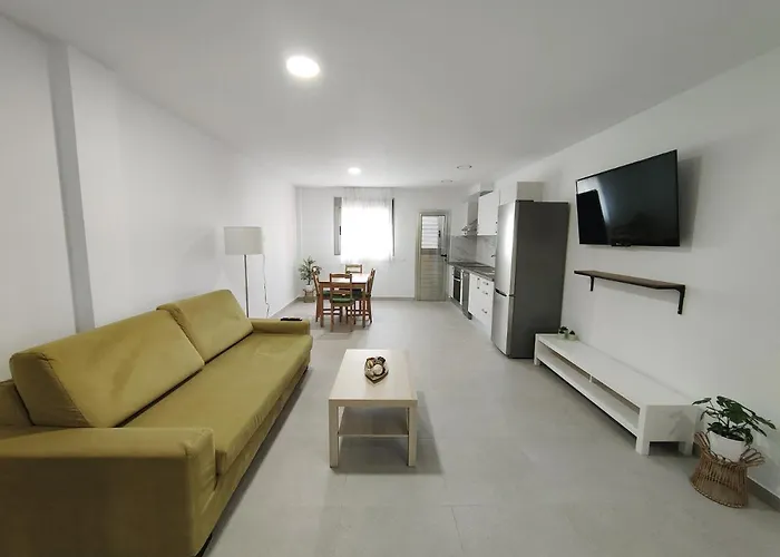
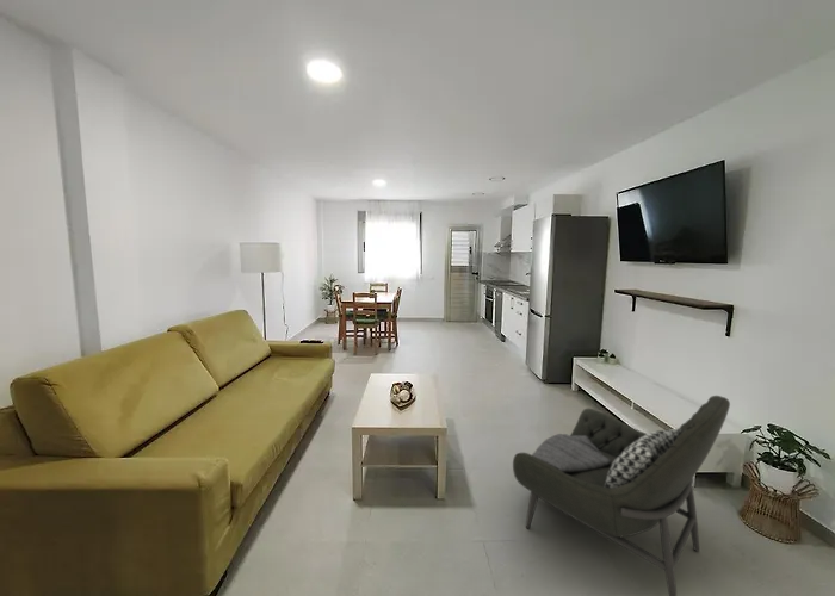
+ armchair [512,395,731,596]
